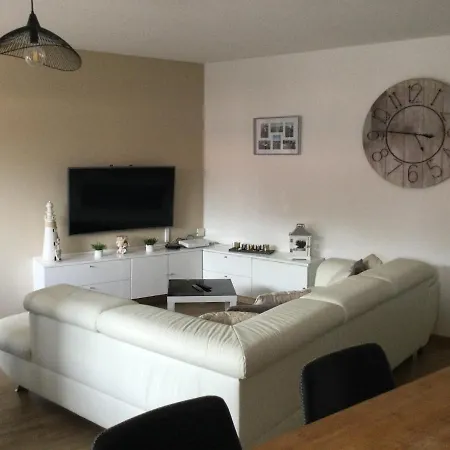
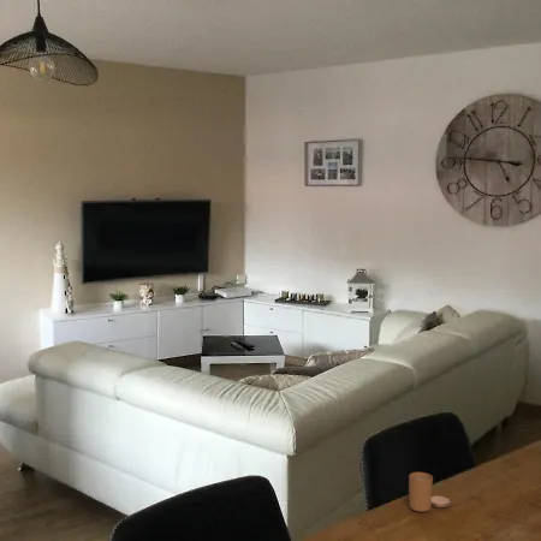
+ candle [408,471,452,513]
